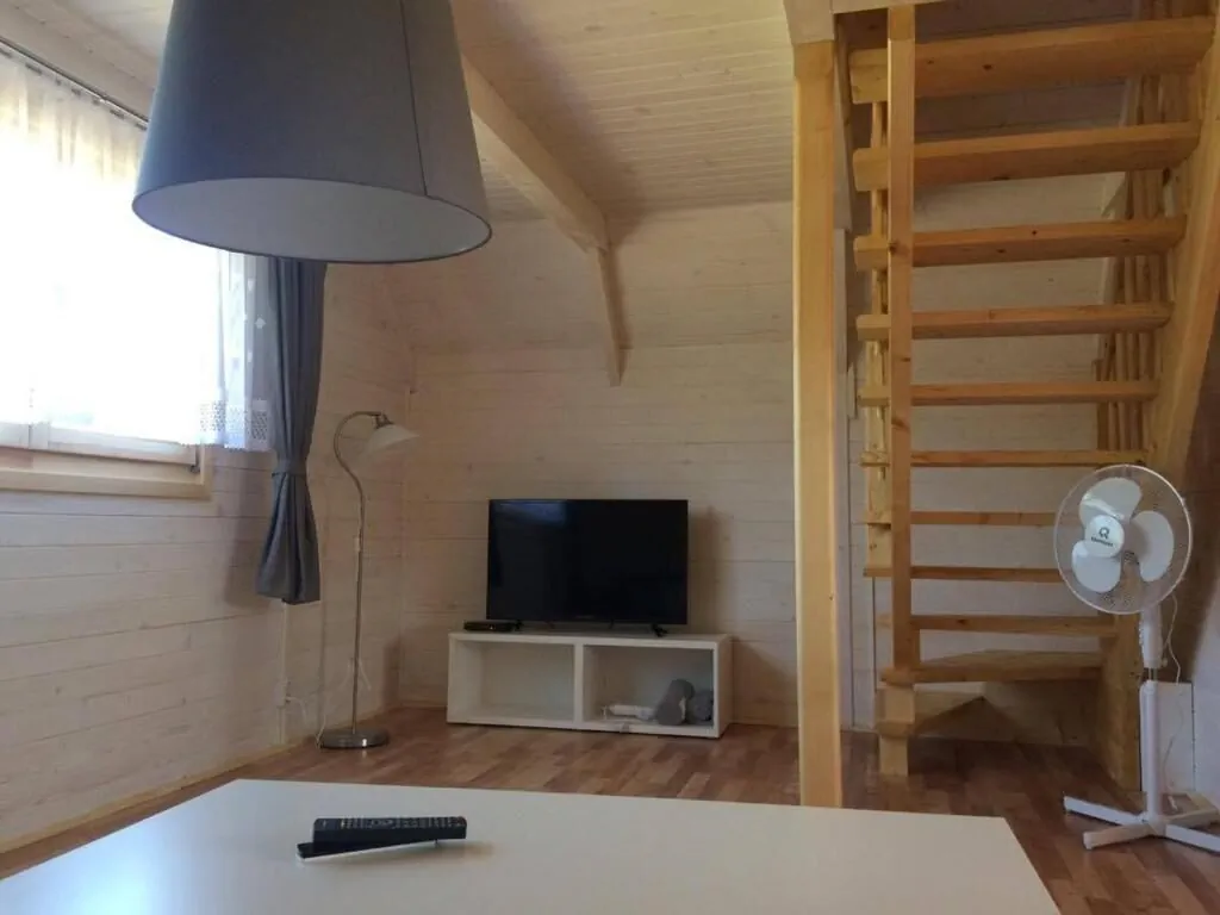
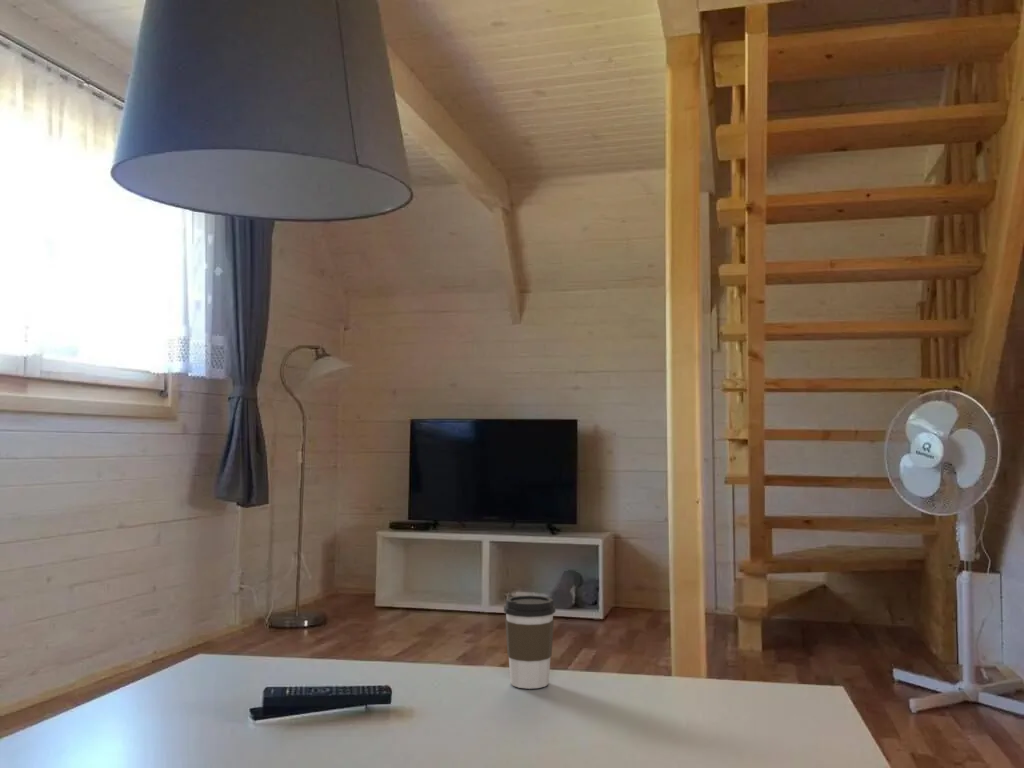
+ coffee cup [503,594,556,690]
